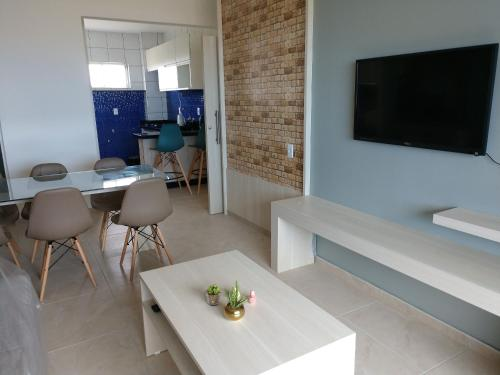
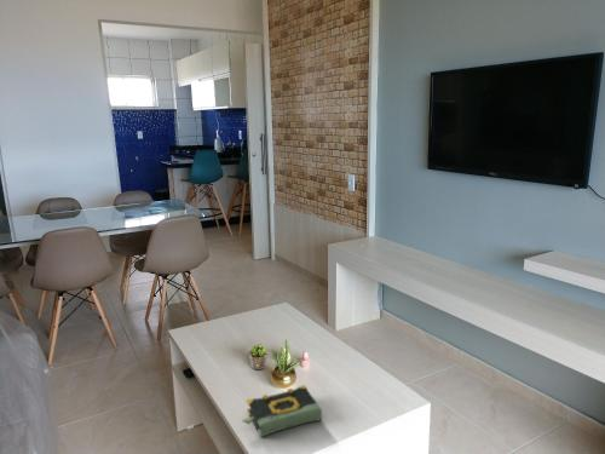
+ book [241,384,323,438]
